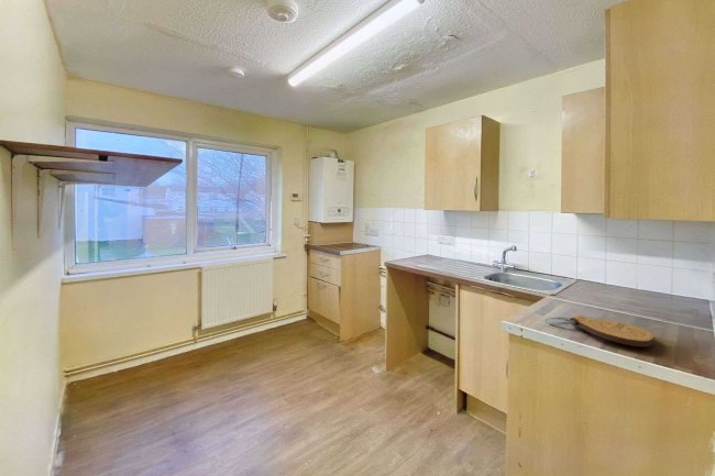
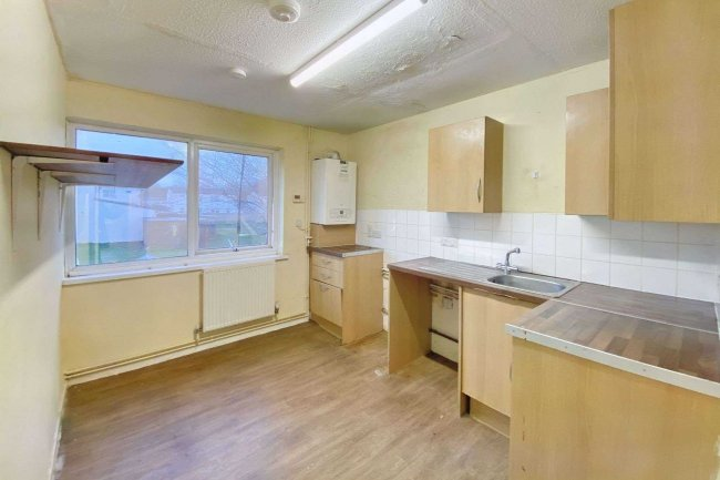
- key chain [543,314,656,347]
